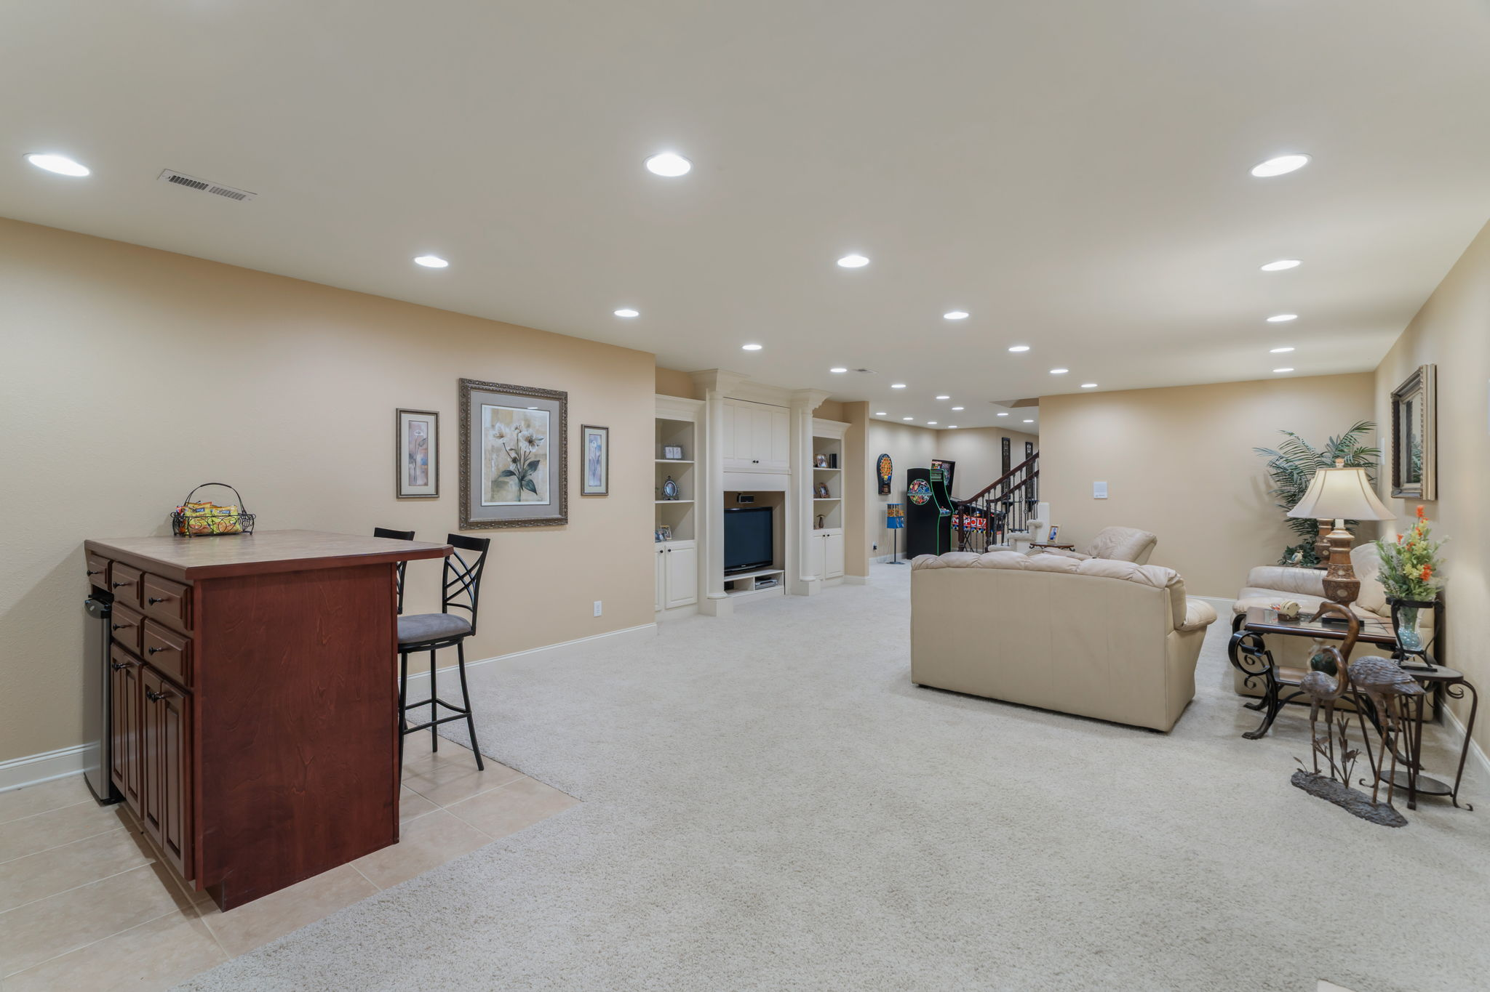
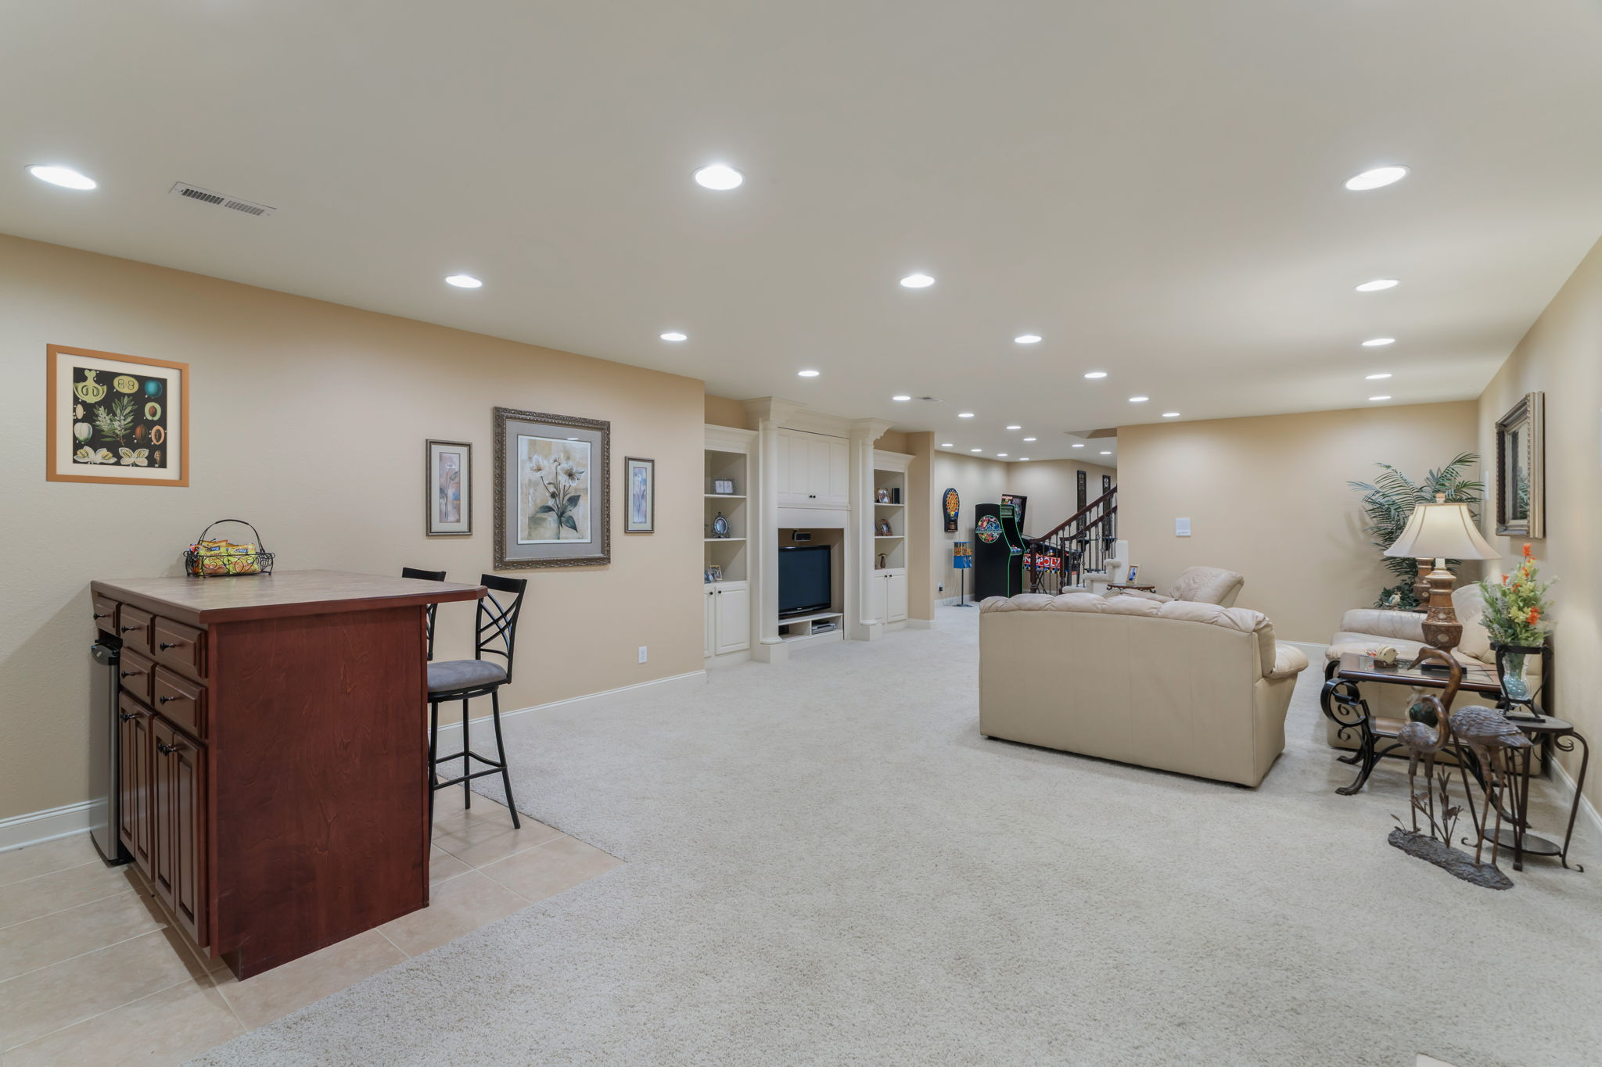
+ wall art [45,343,191,488]
